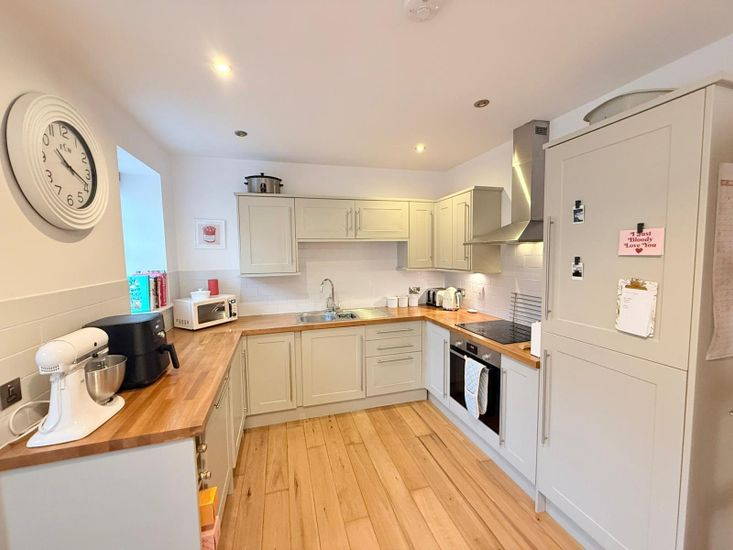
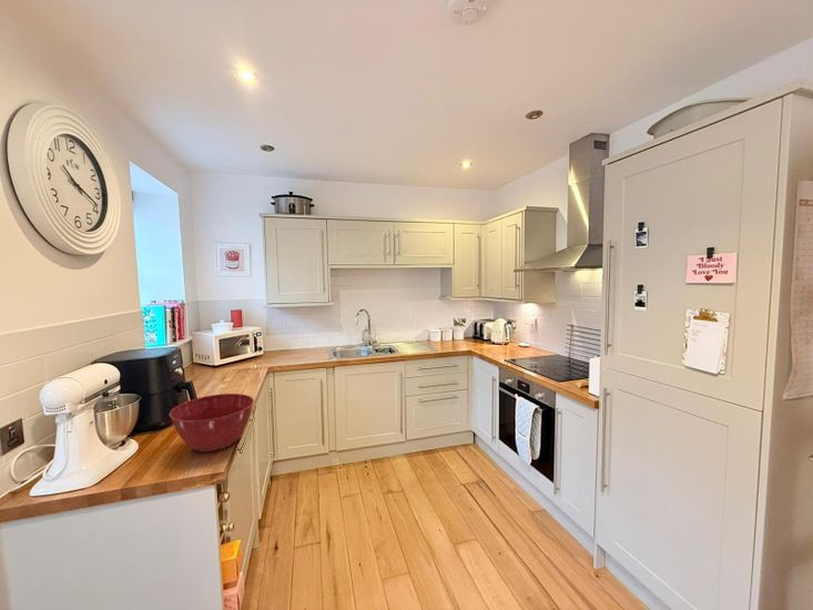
+ mixing bowl [169,393,255,453]
